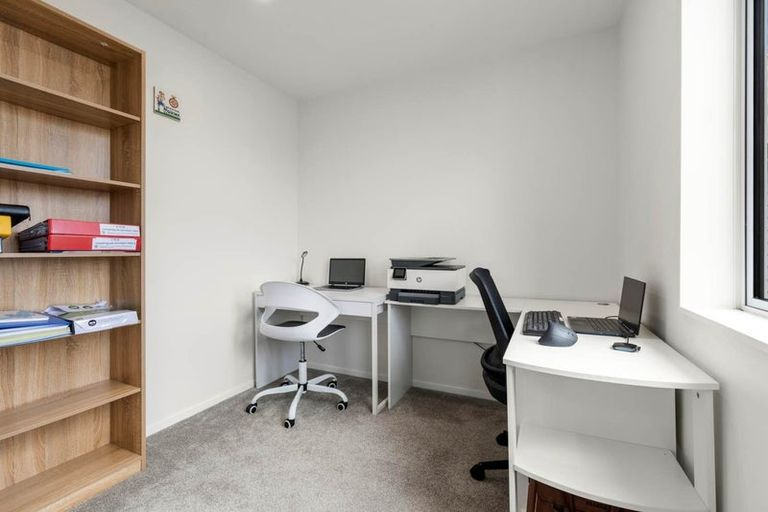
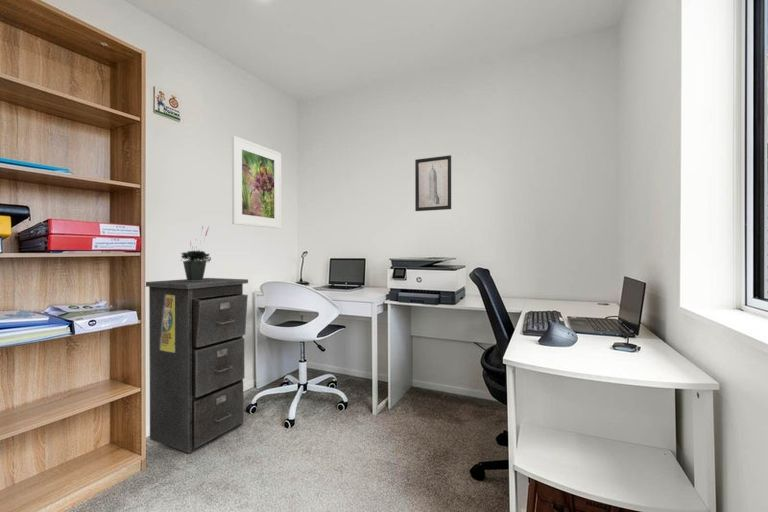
+ filing cabinet [145,277,249,454]
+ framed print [231,135,282,229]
+ wall art [414,154,452,212]
+ potted plant [179,226,212,281]
